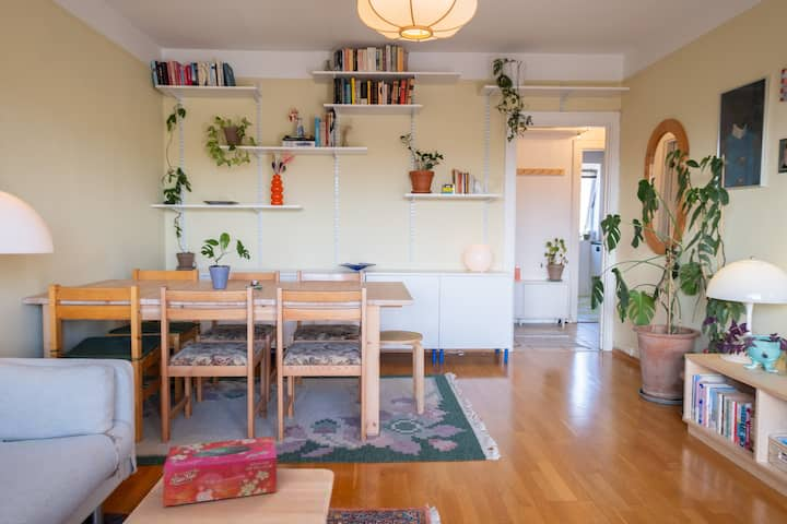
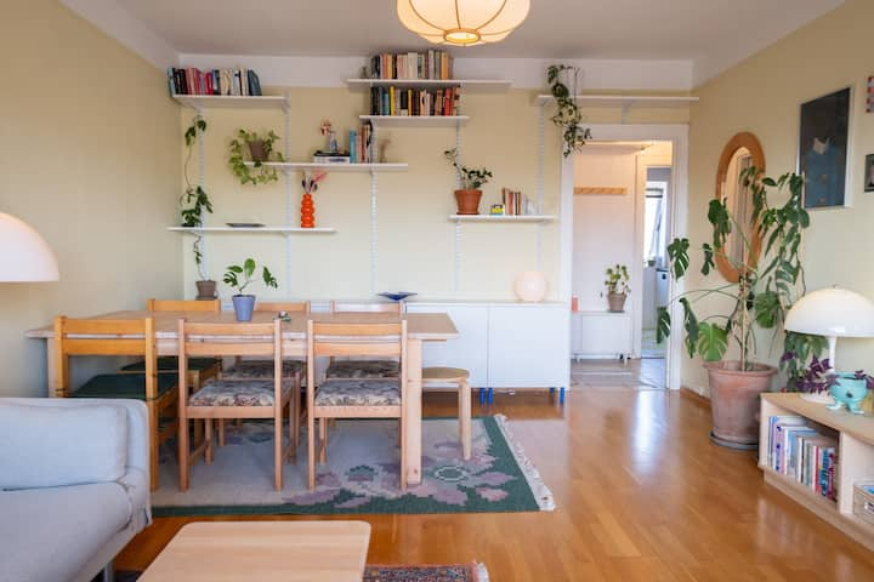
- tissue box [162,436,278,508]
